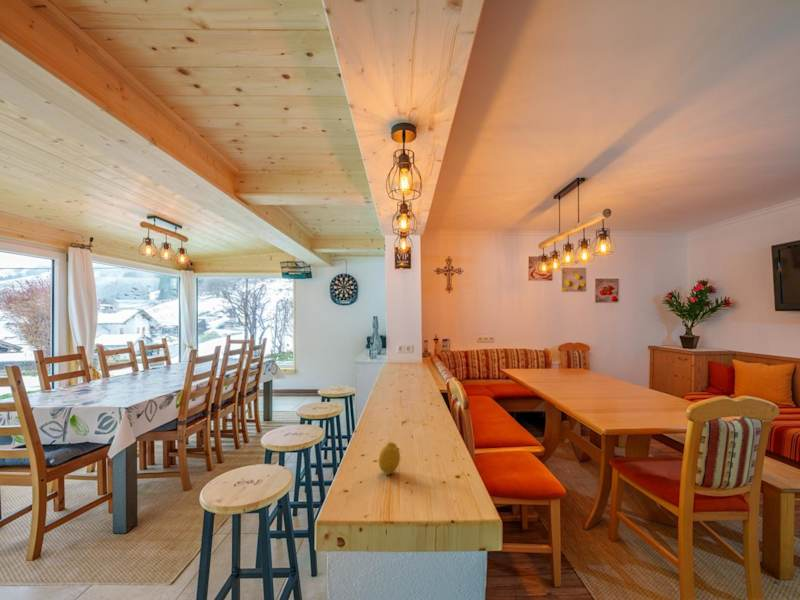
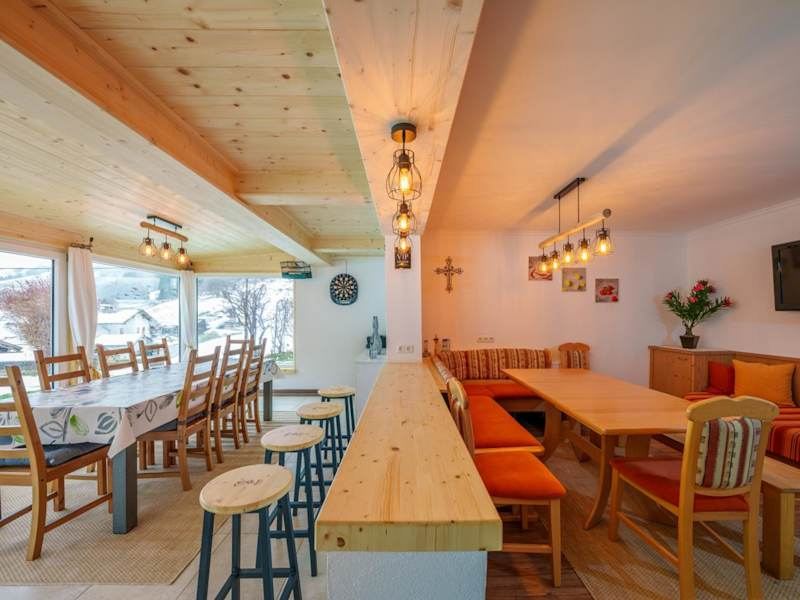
- fruit [378,441,401,476]
